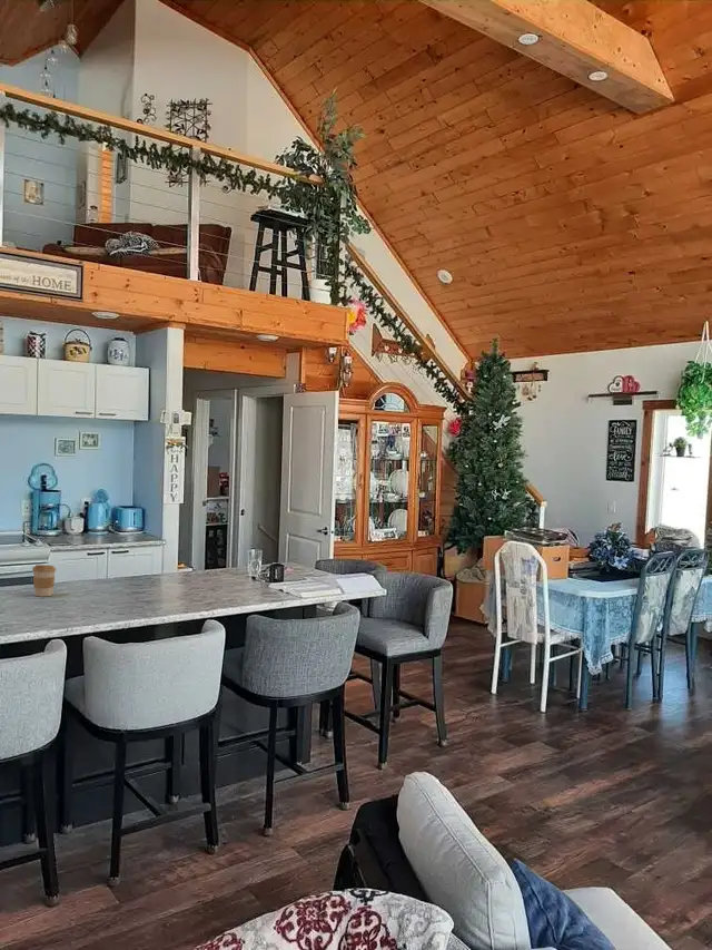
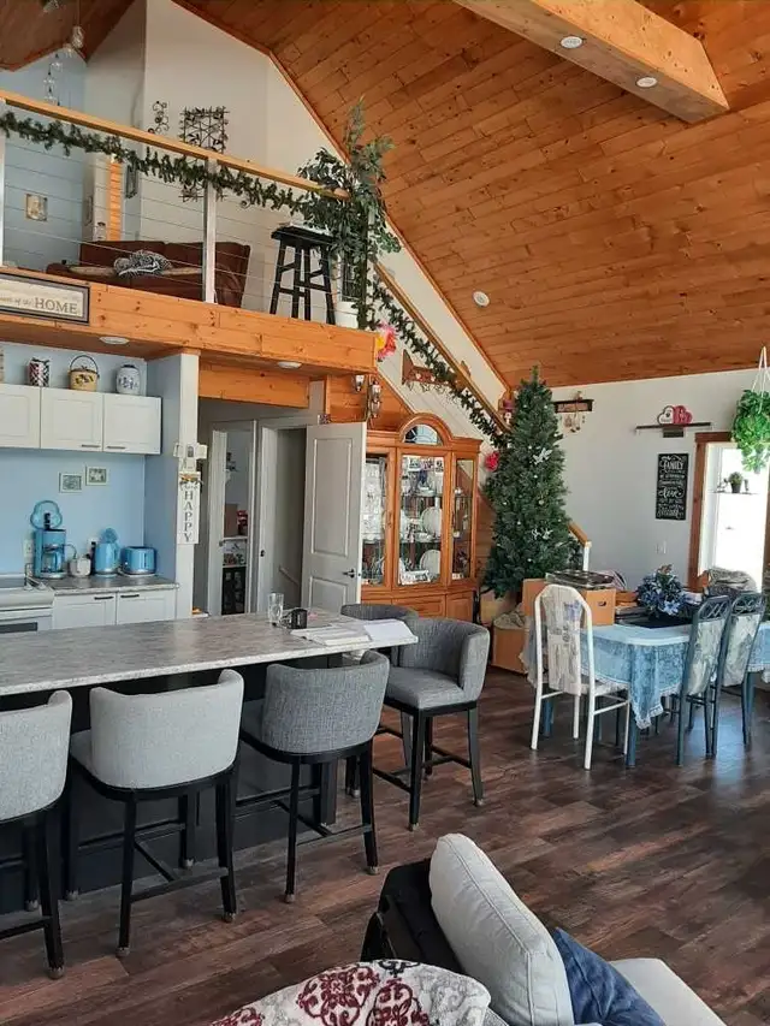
- coffee cup [31,564,57,598]
